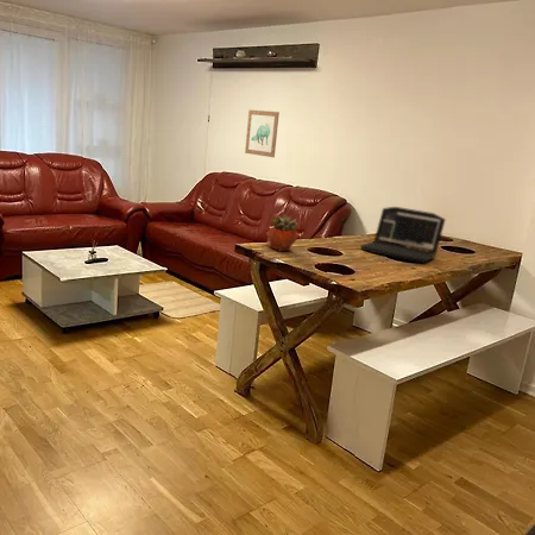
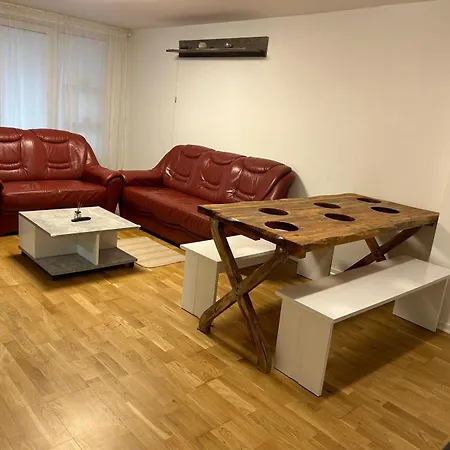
- laptop [359,206,447,264]
- wall art [244,108,281,158]
- succulent planter [265,213,300,252]
